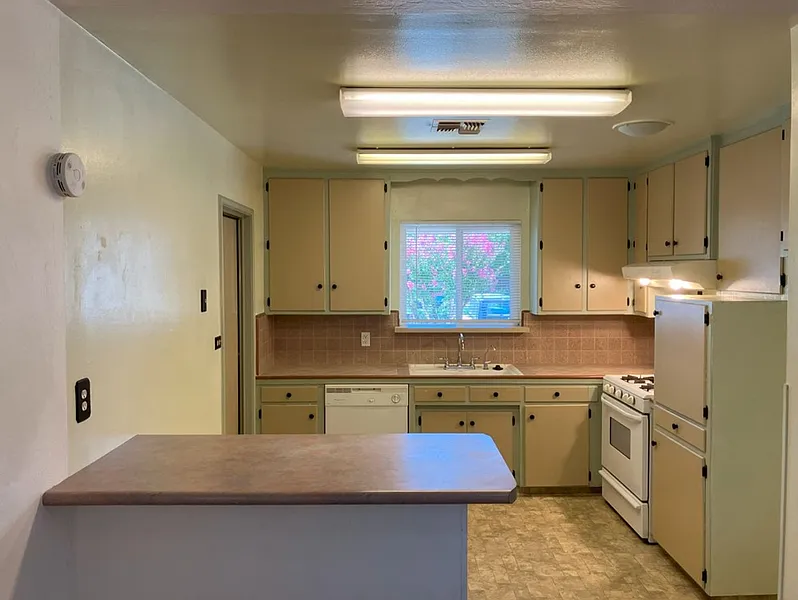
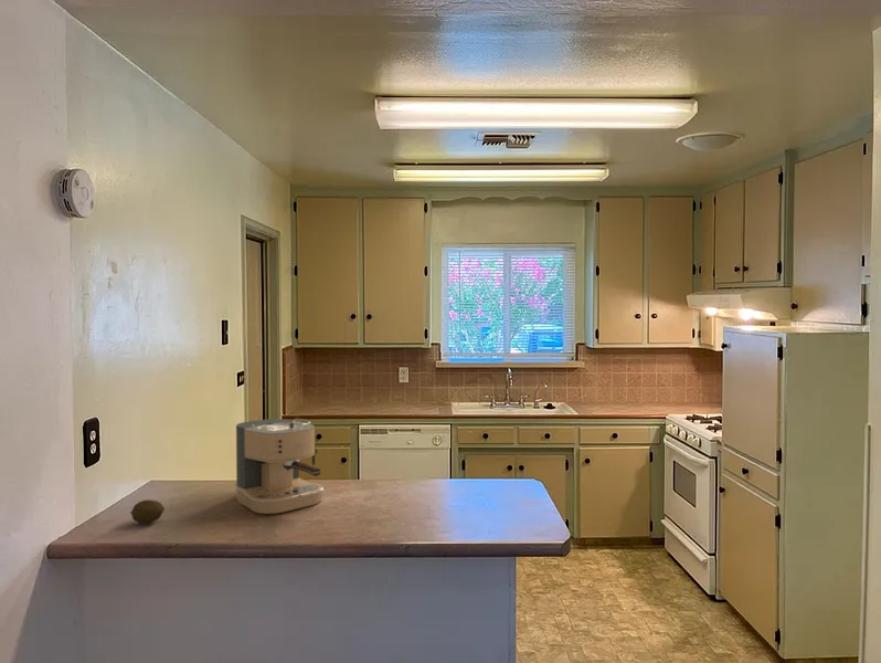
+ coffee maker [234,418,325,515]
+ fruit [129,499,166,524]
